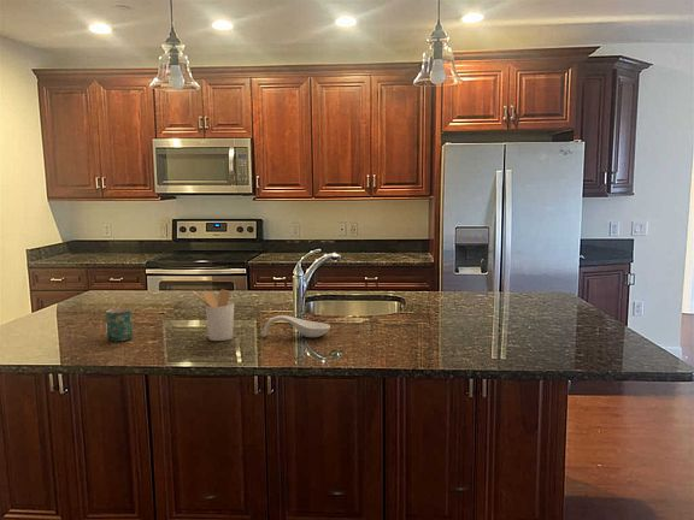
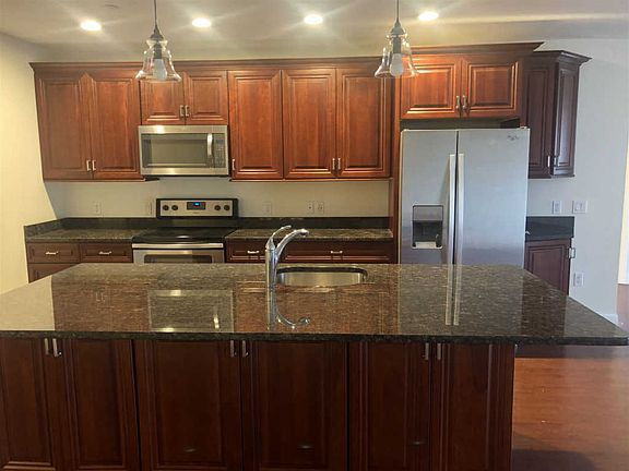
- utensil holder [192,289,235,342]
- spoon rest [261,314,331,338]
- mug [105,307,134,342]
